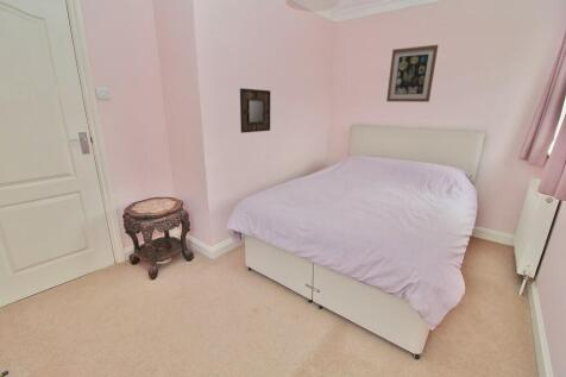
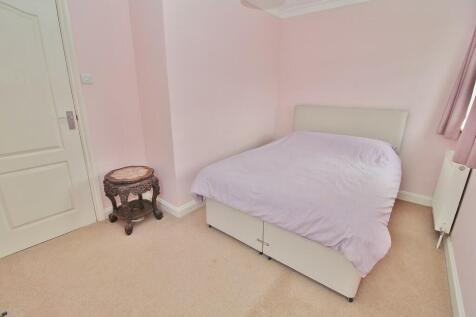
- home mirror [239,87,271,134]
- wall art [385,44,440,103]
